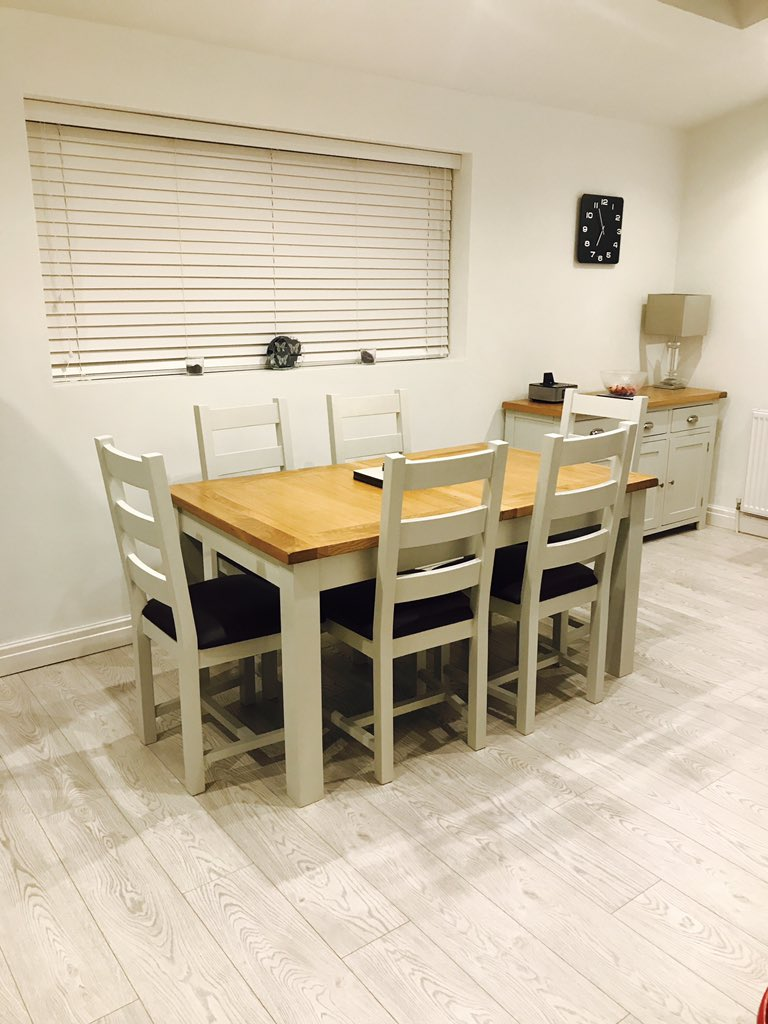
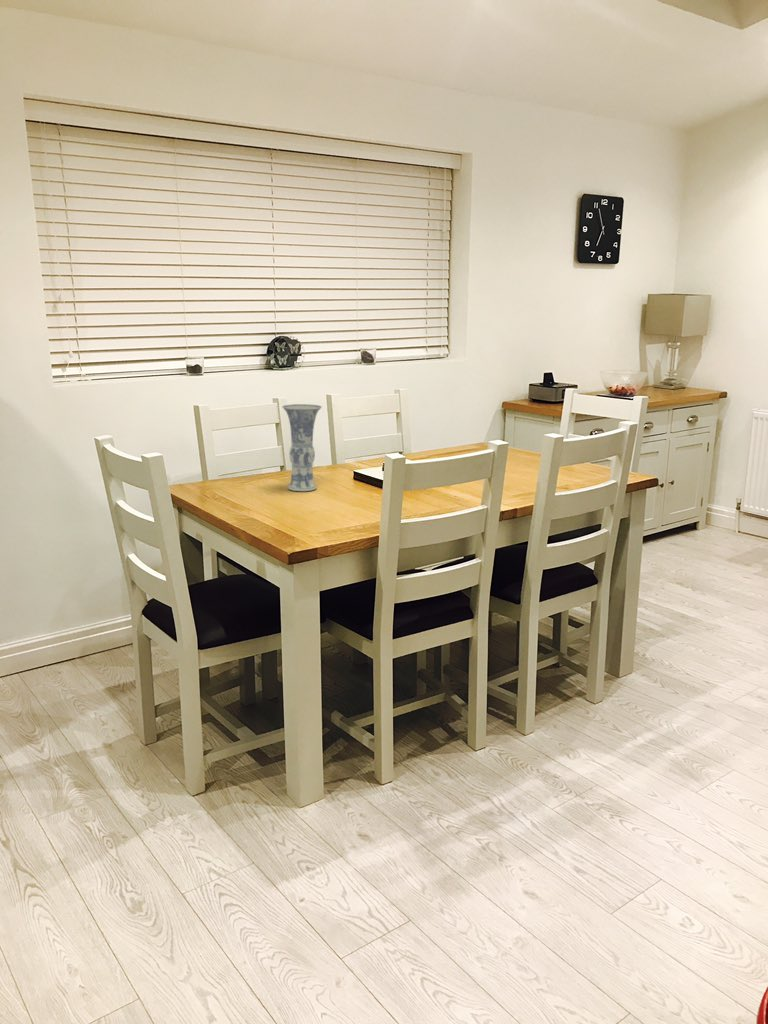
+ vase [281,403,323,492]
